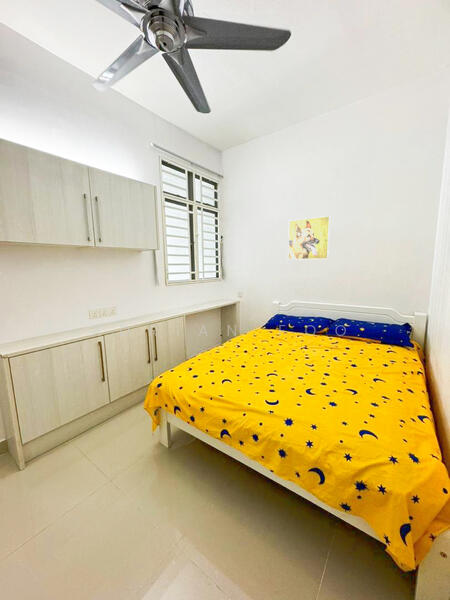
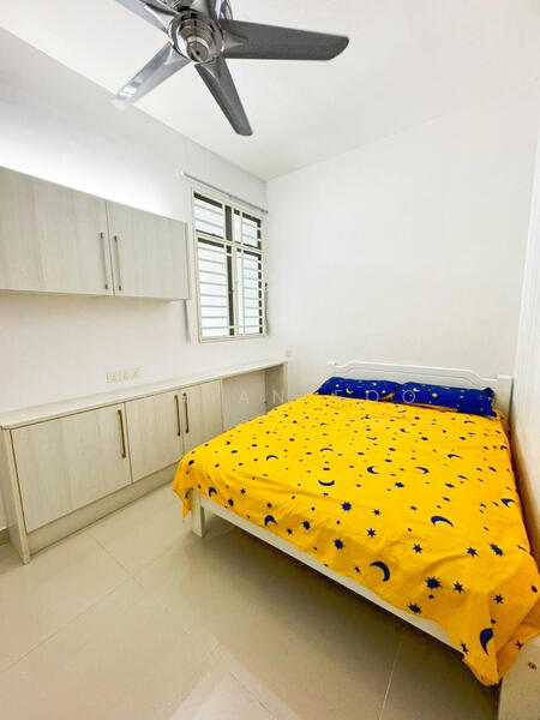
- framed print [287,215,331,261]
